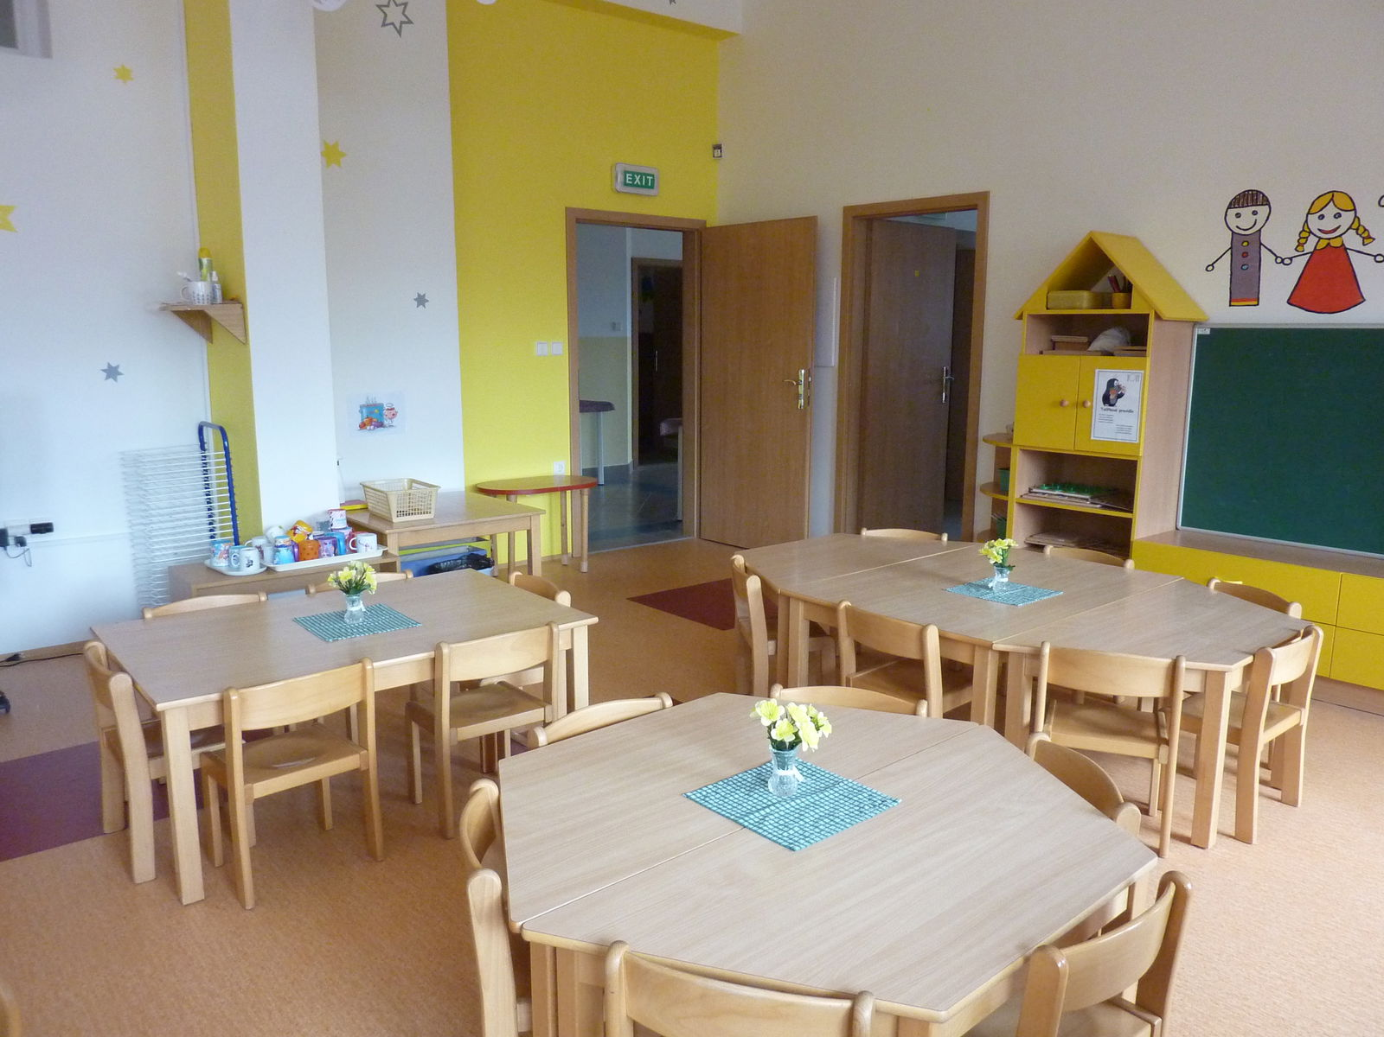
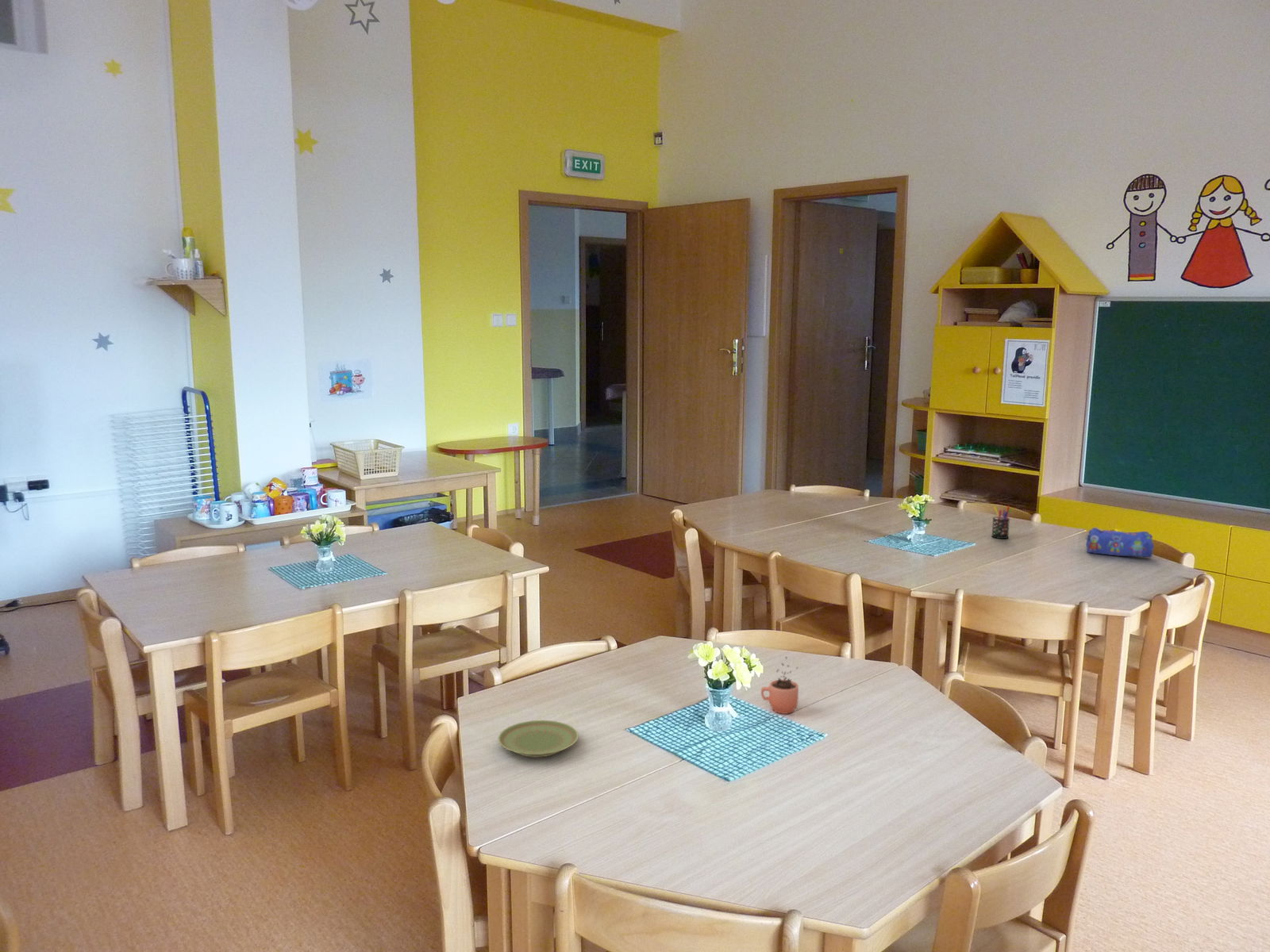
+ pencil case [1084,526,1155,559]
+ cocoa [760,656,799,715]
+ plate [497,720,579,758]
+ pen holder [991,505,1012,539]
